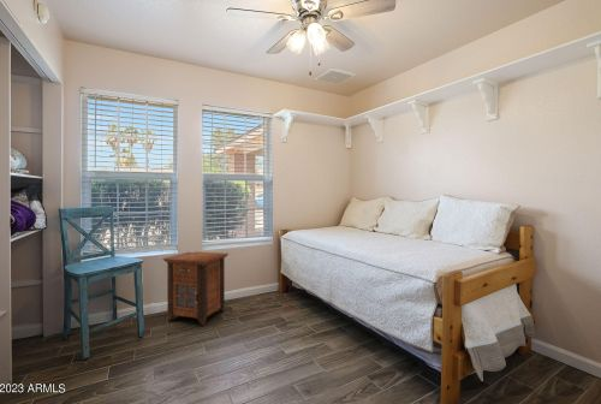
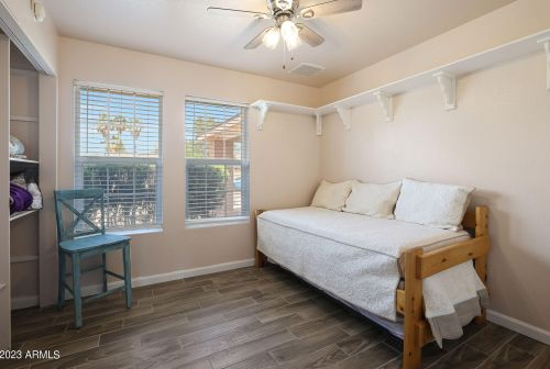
- nightstand [162,250,230,327]
